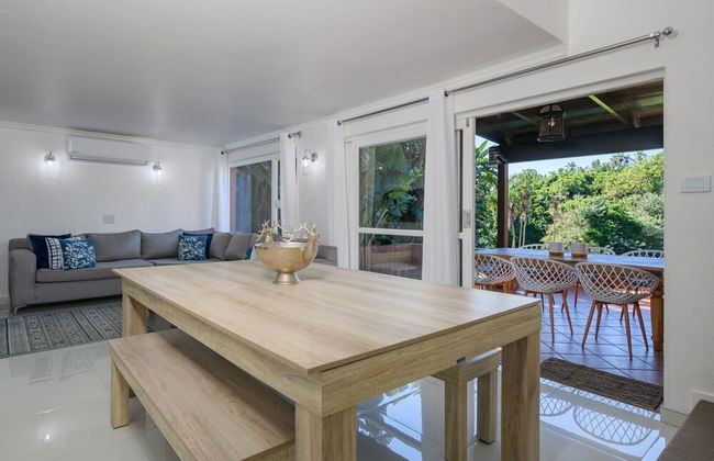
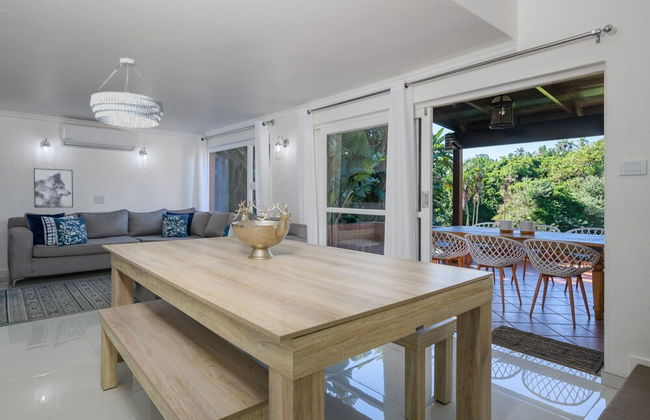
+ chandelier [89,57,164,129]
+ wall art [33,167,74,209]
